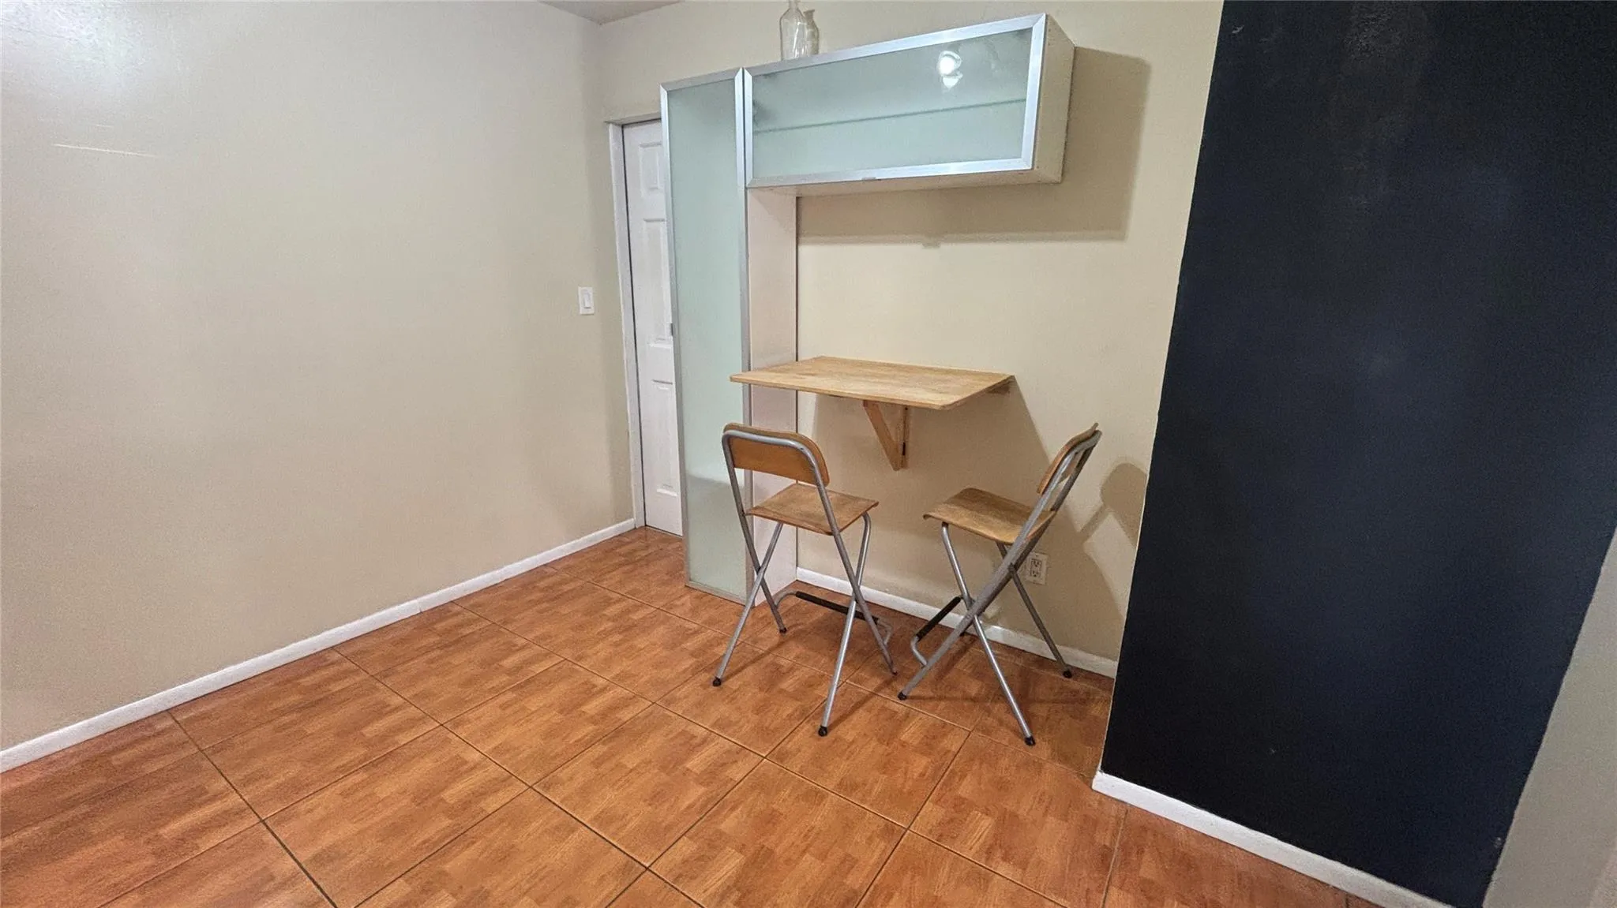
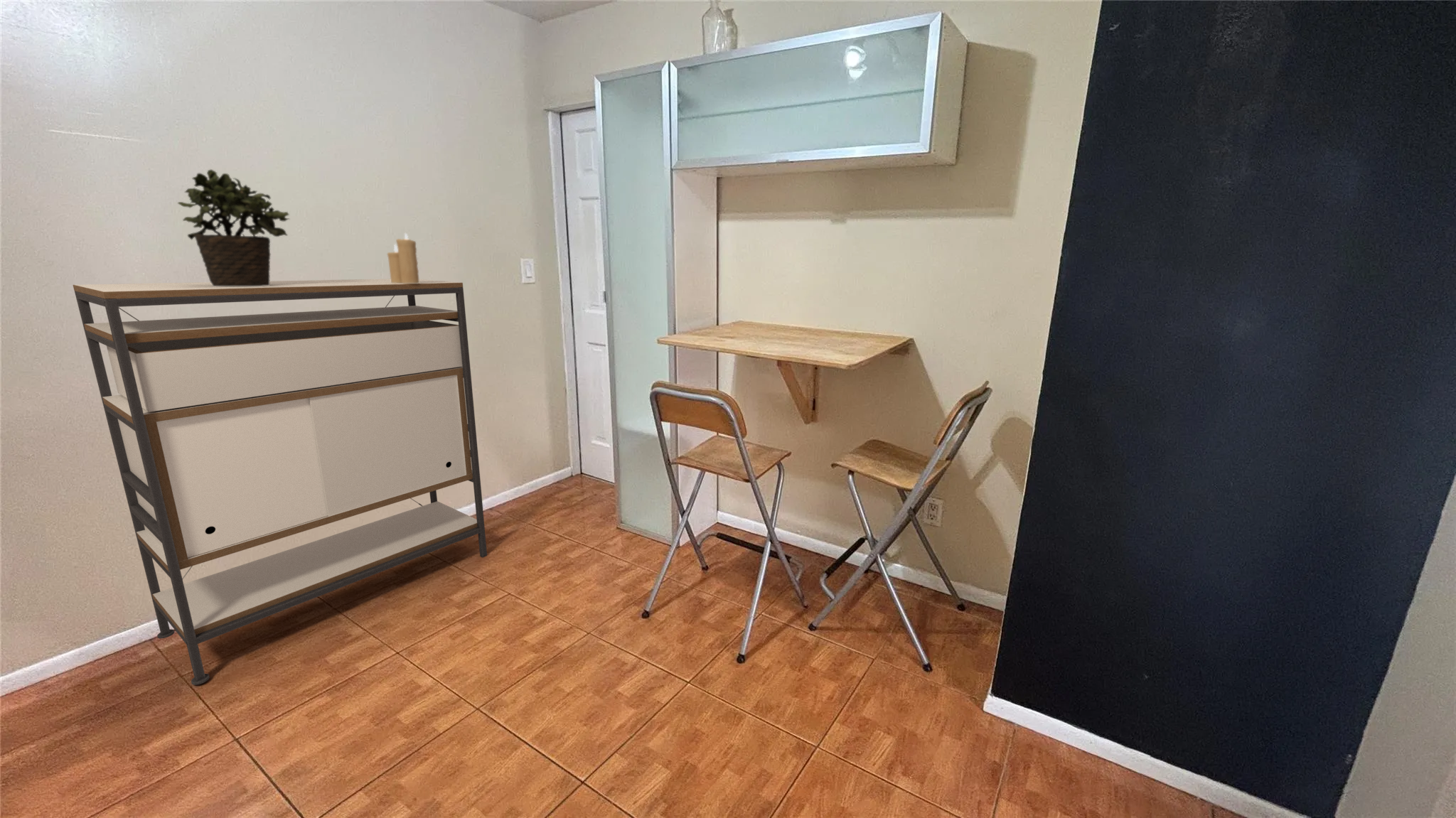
+ potted plant [177,168,291,286]
+ shelving unit [73,278,488,686]
+ candle [387,232,419,284]
